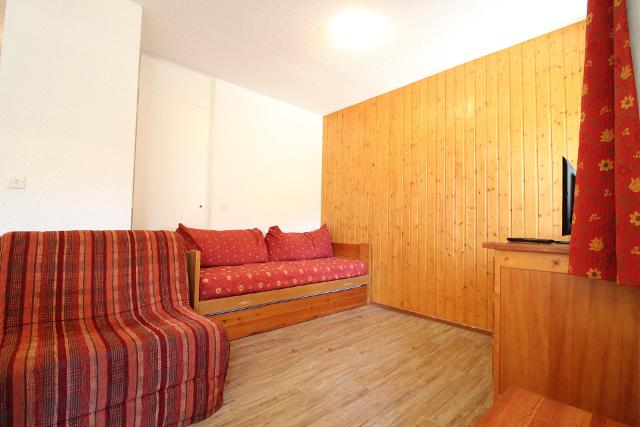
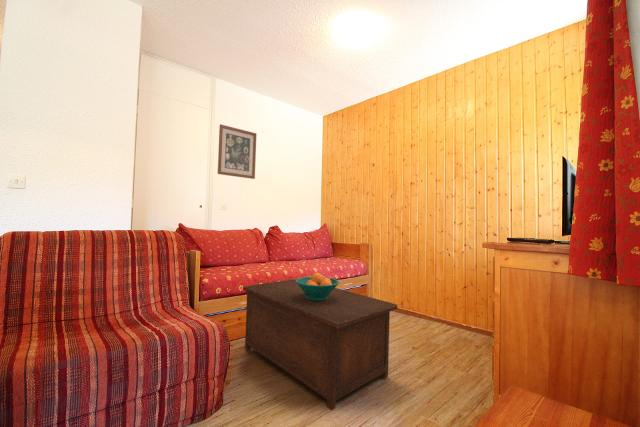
+ fruit bowl [296,272,340,301]
+ wall art [217,124,257,180]
+ cabinet [242,278,398,411]
